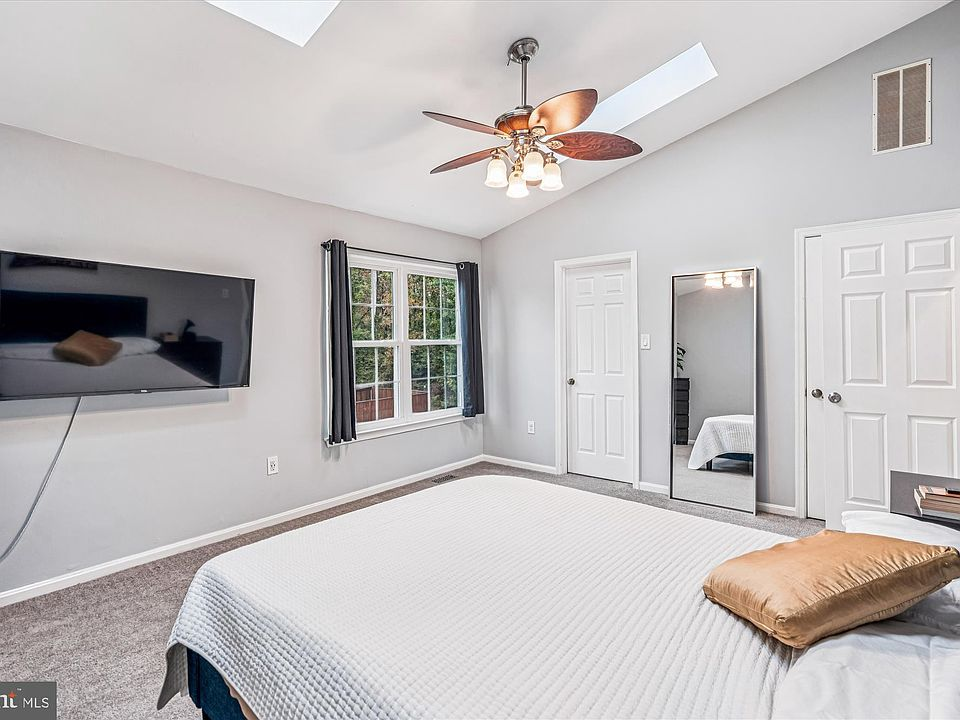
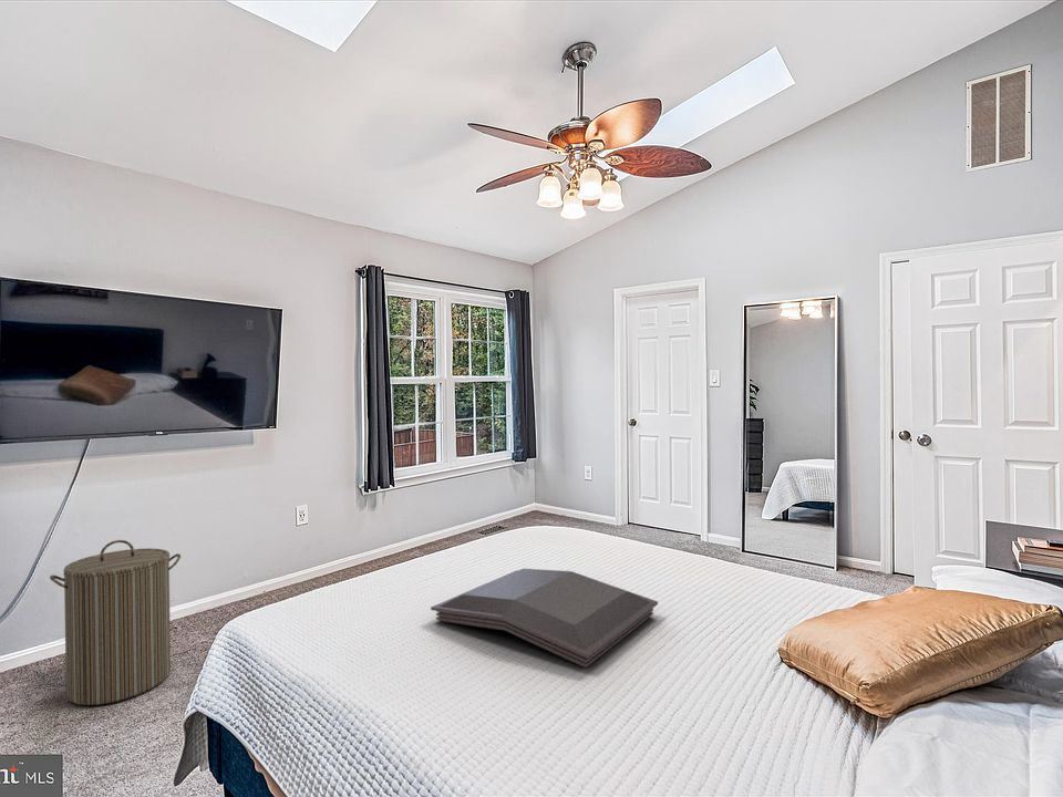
+ laundry hamper [49,539,182,706]
+ serving tray [430,568,659,669]
